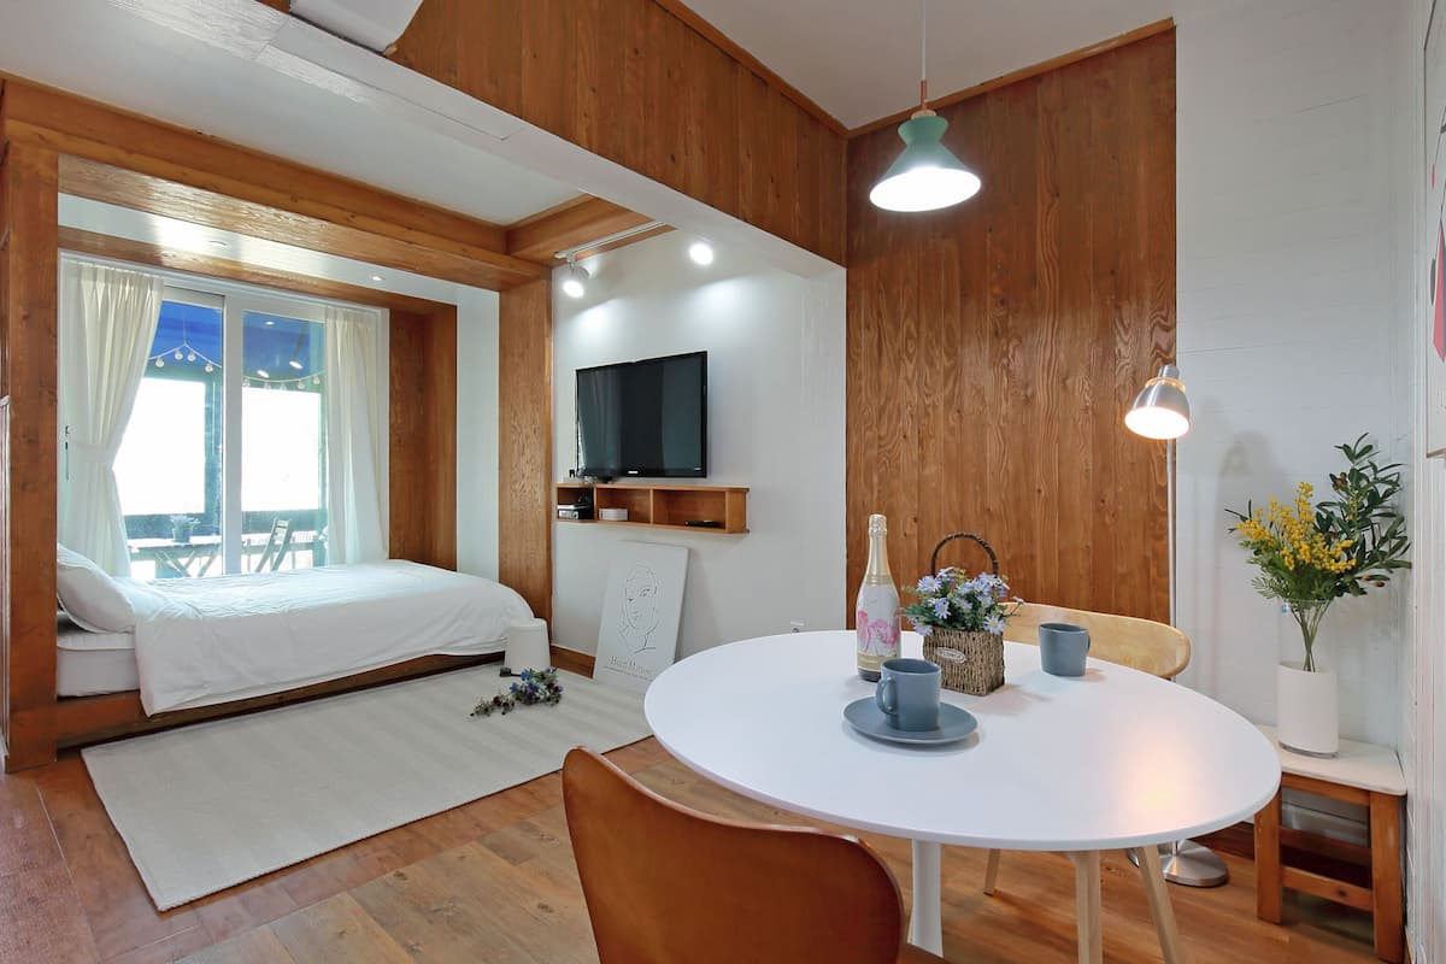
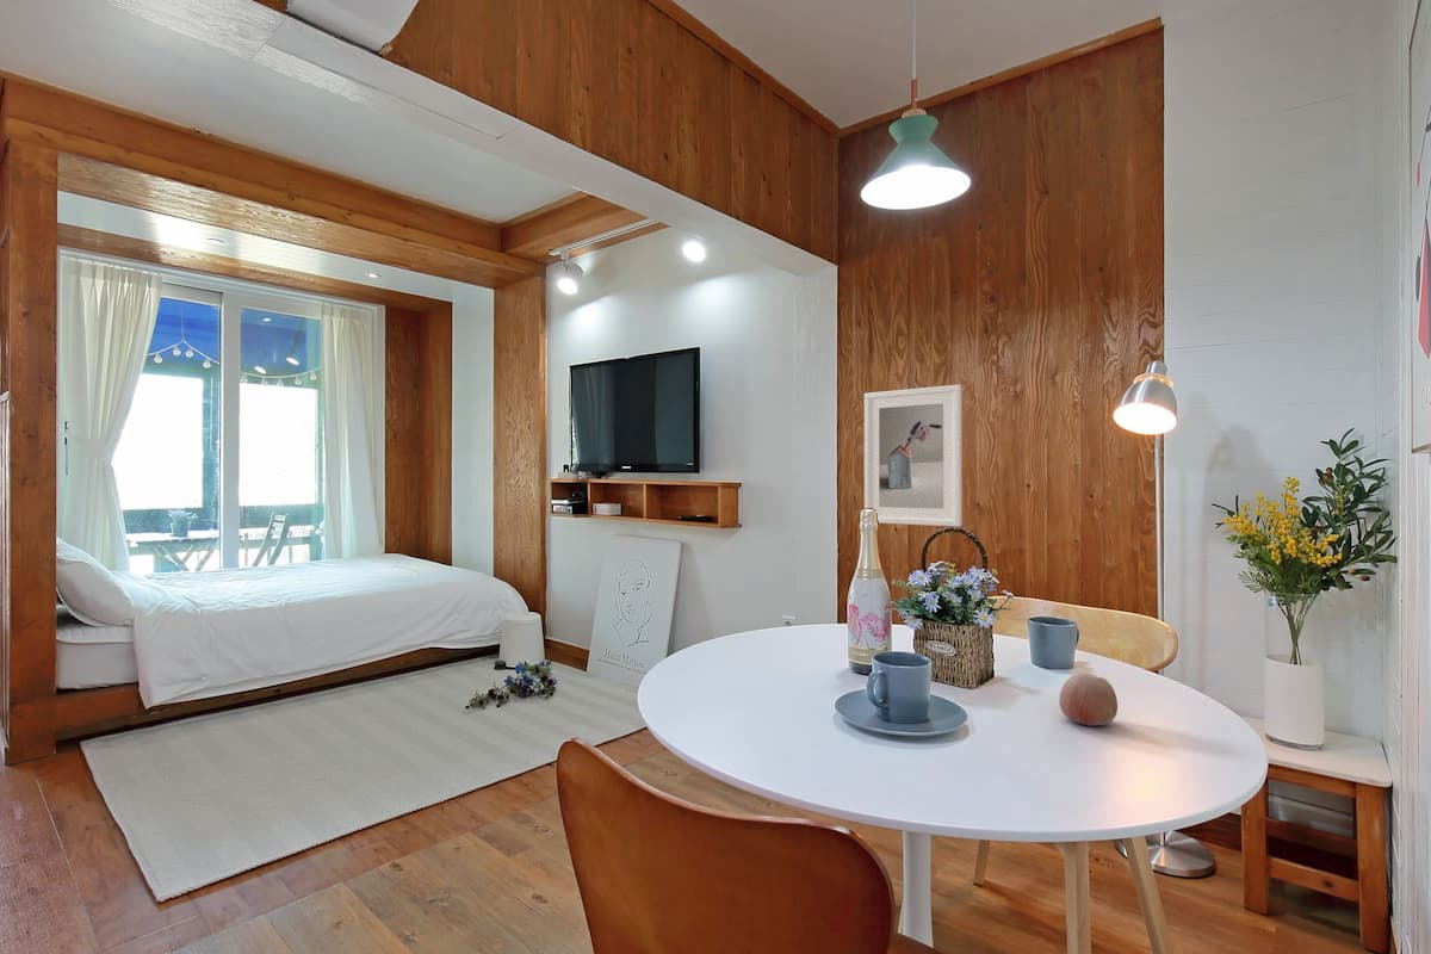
+ apple [1058,671,1119,726]
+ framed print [863,384,962,528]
